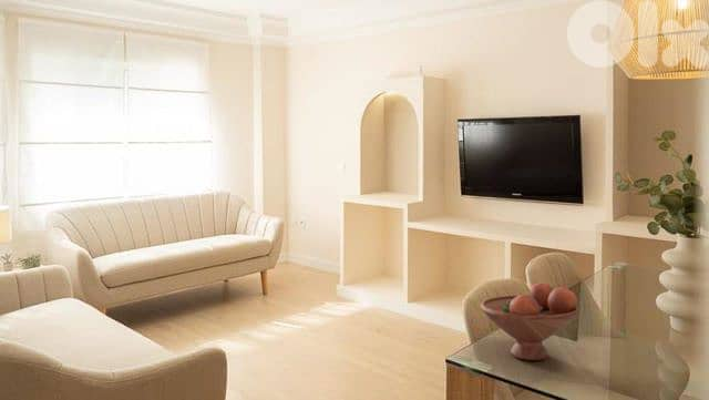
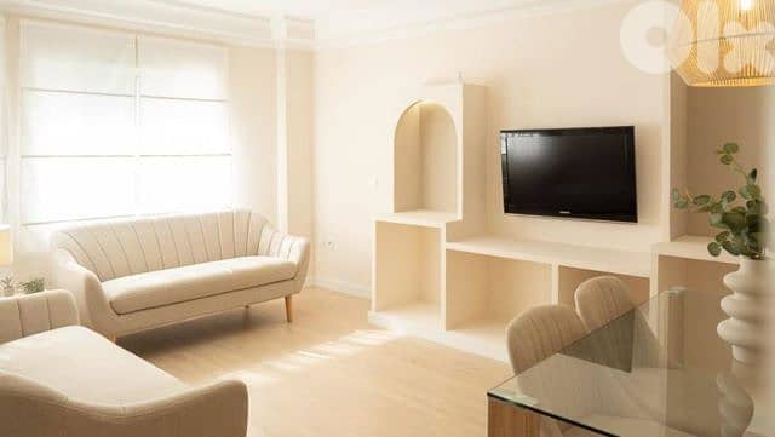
- fruit bowl [480,281,580,361]
